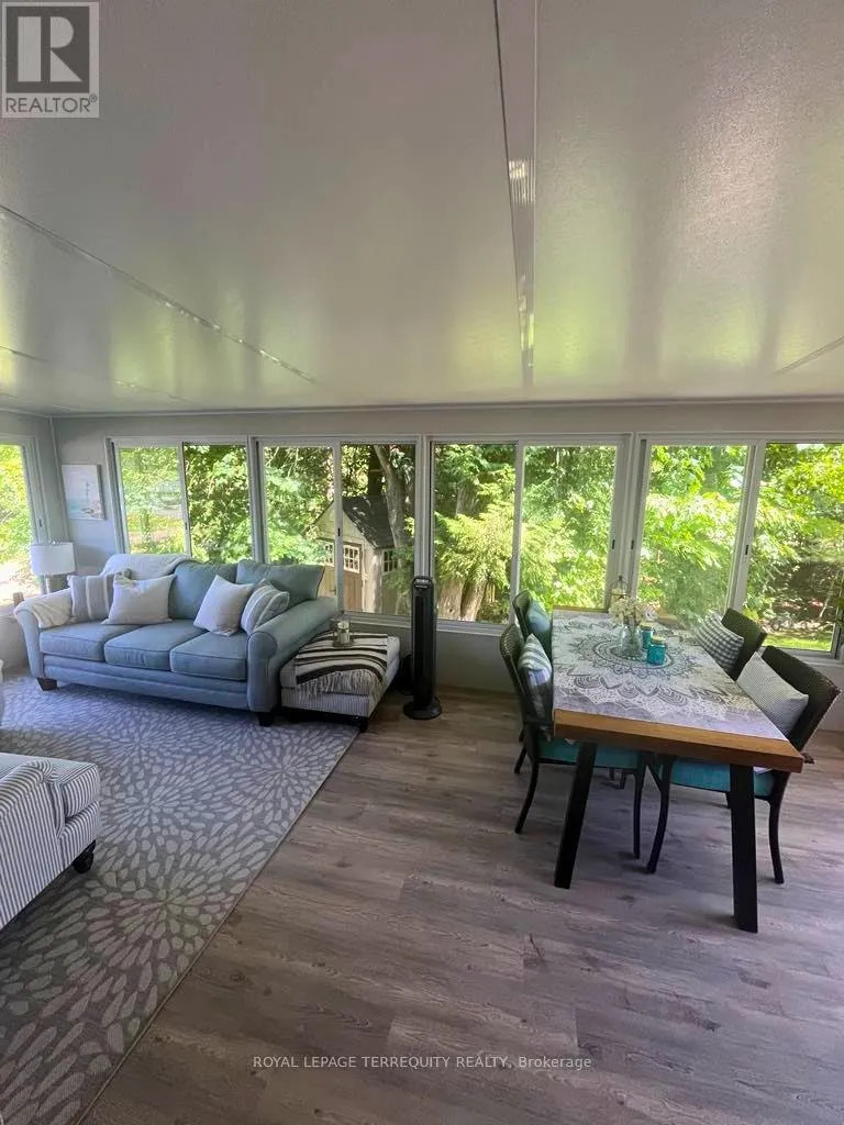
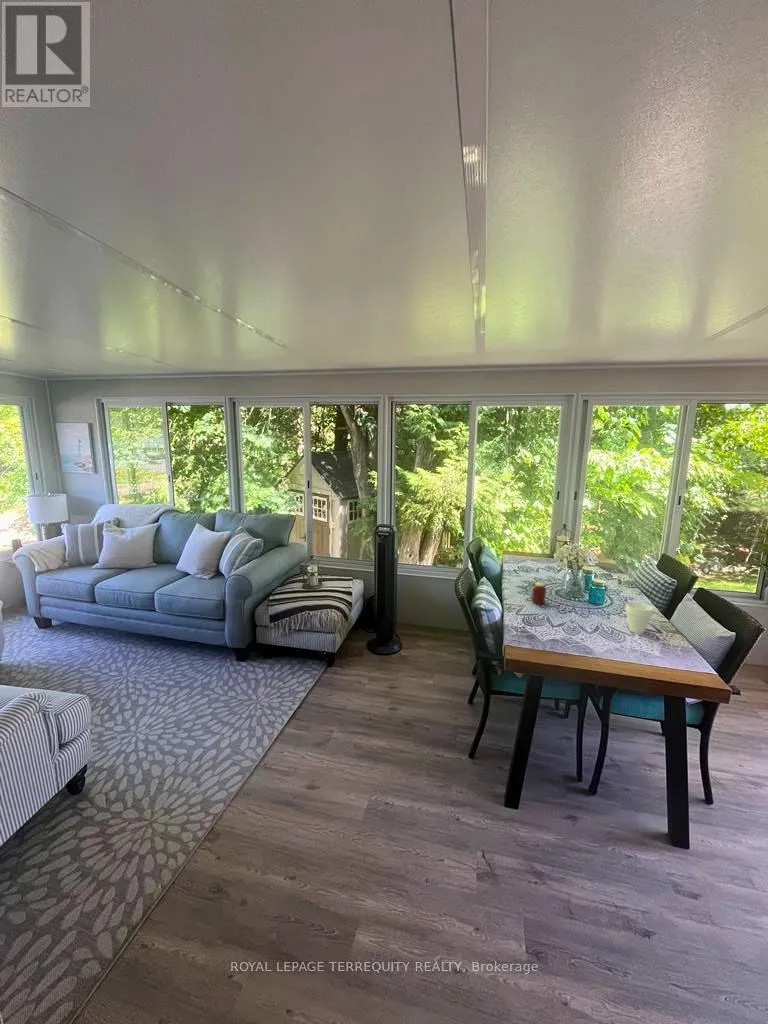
+ cup [624,601,654,634]
+ jar [528,581,547,605]
